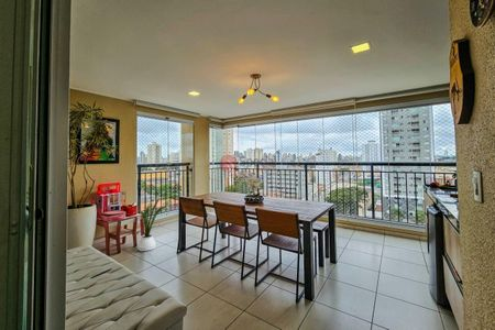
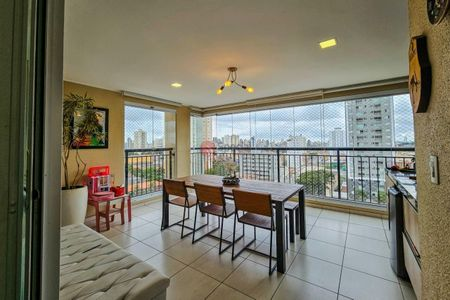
- house plant [134,197,167,252]
